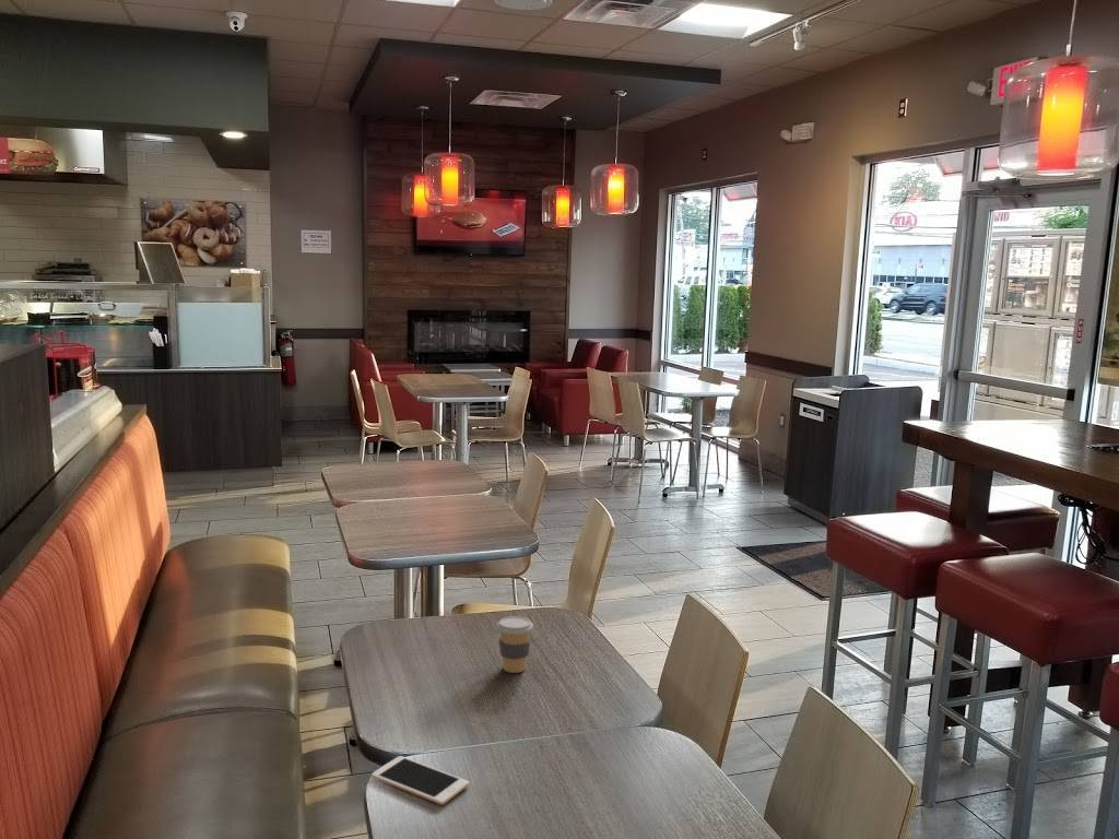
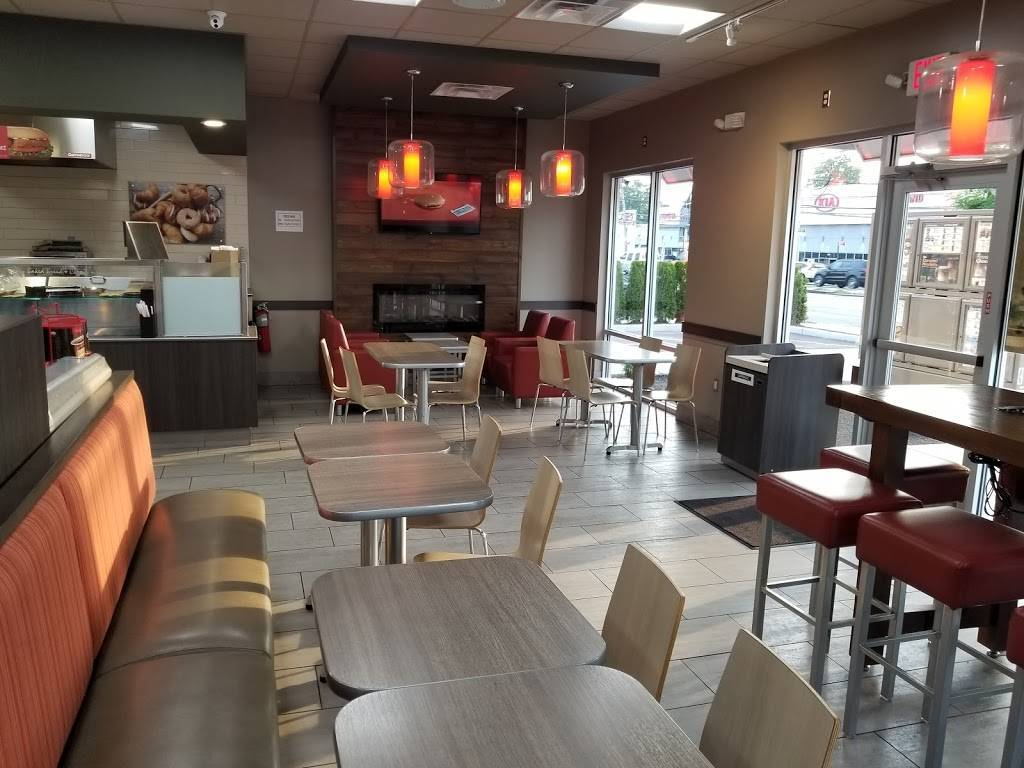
- coffee cup [496,615,534,674]
- cell phone [370,755,470,806]
